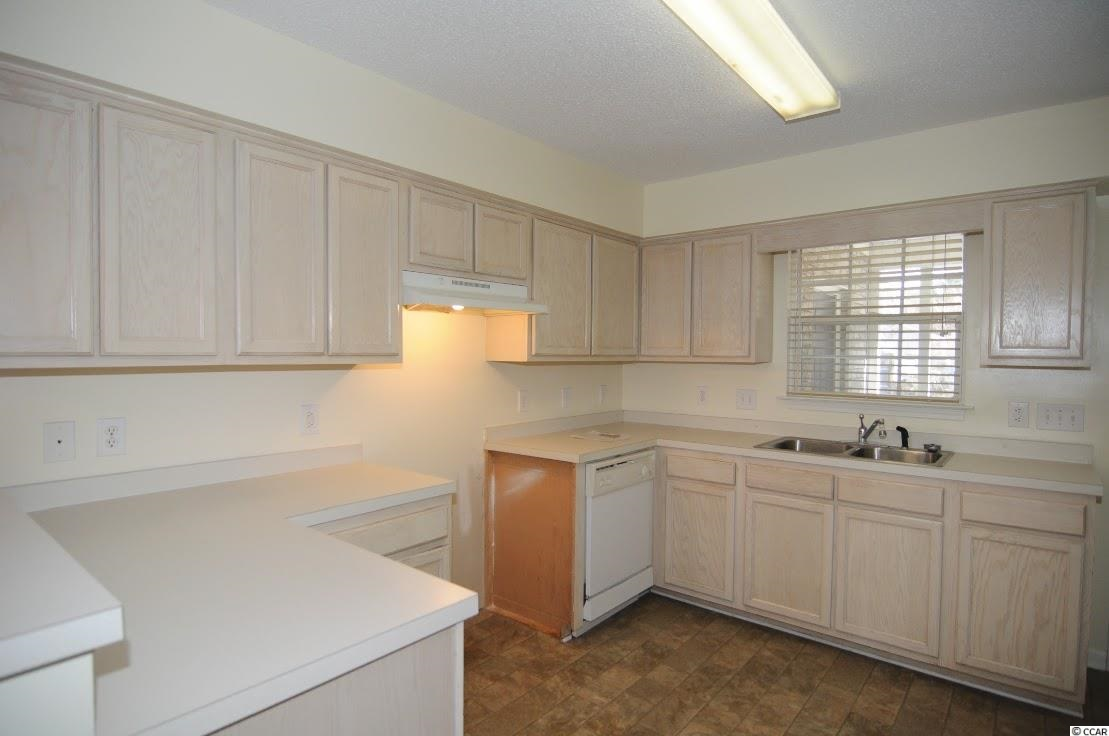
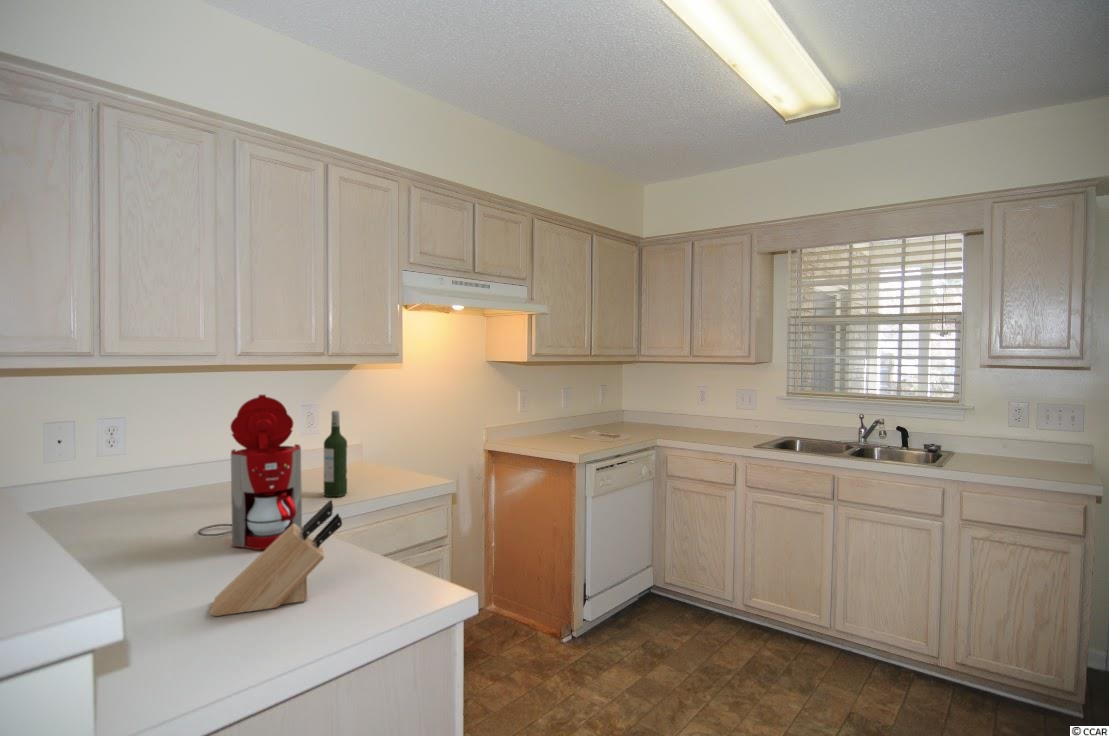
+ knife block [209,499,343,617]
+ wine bottle [323,410,348,498]
+ coffee maker [196,394,303,550]
